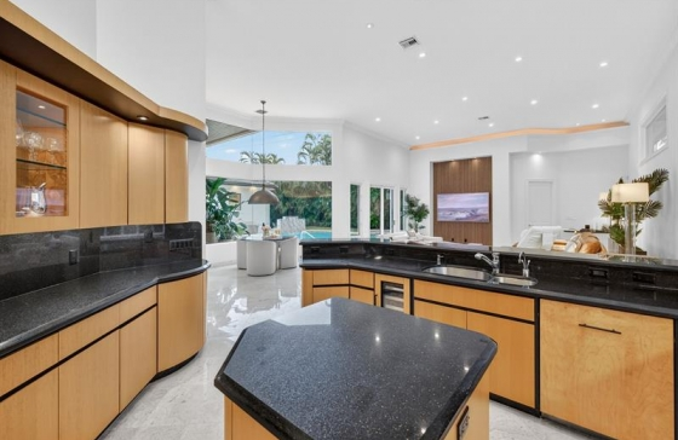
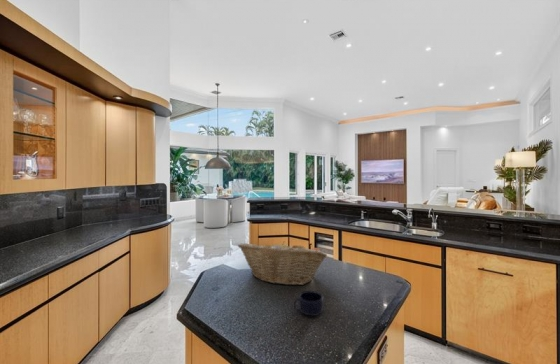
+ mug [293,290,324,317]
+ fruit basket [237,242,328,286]
